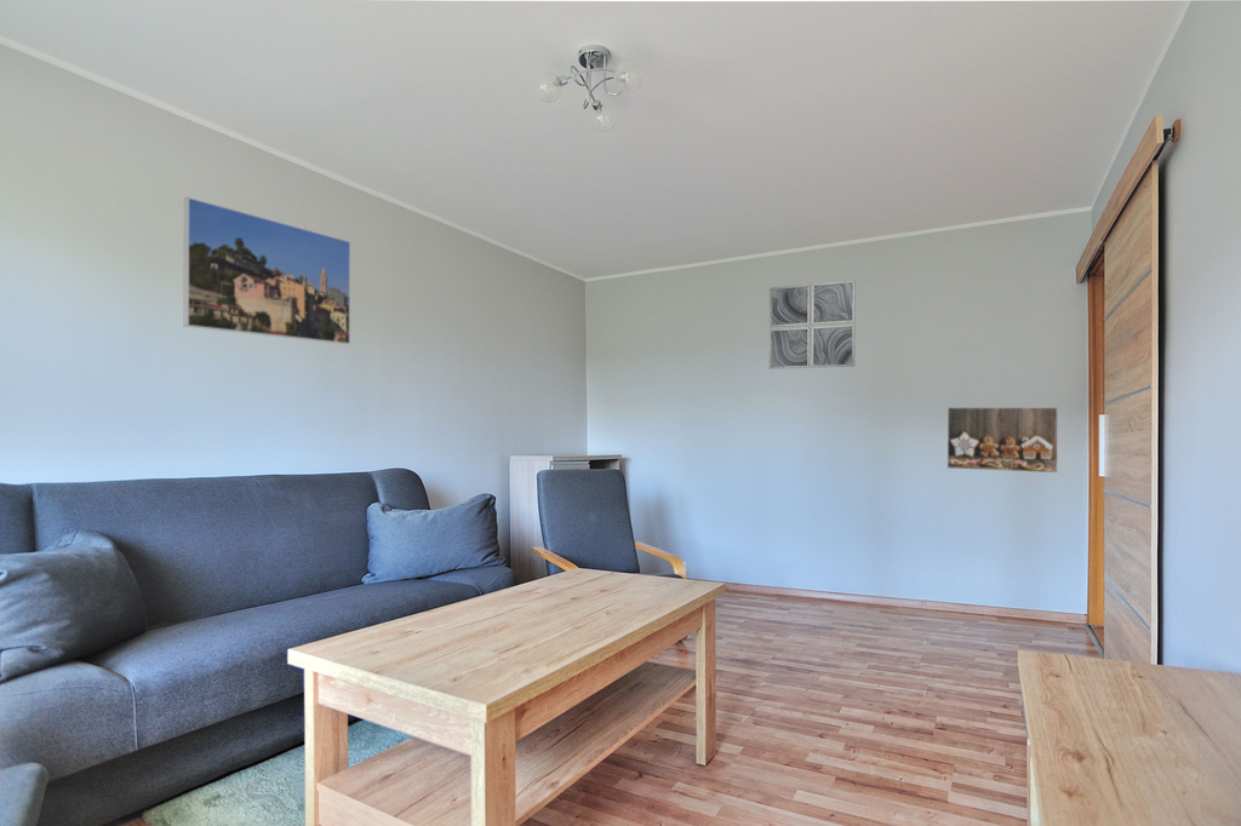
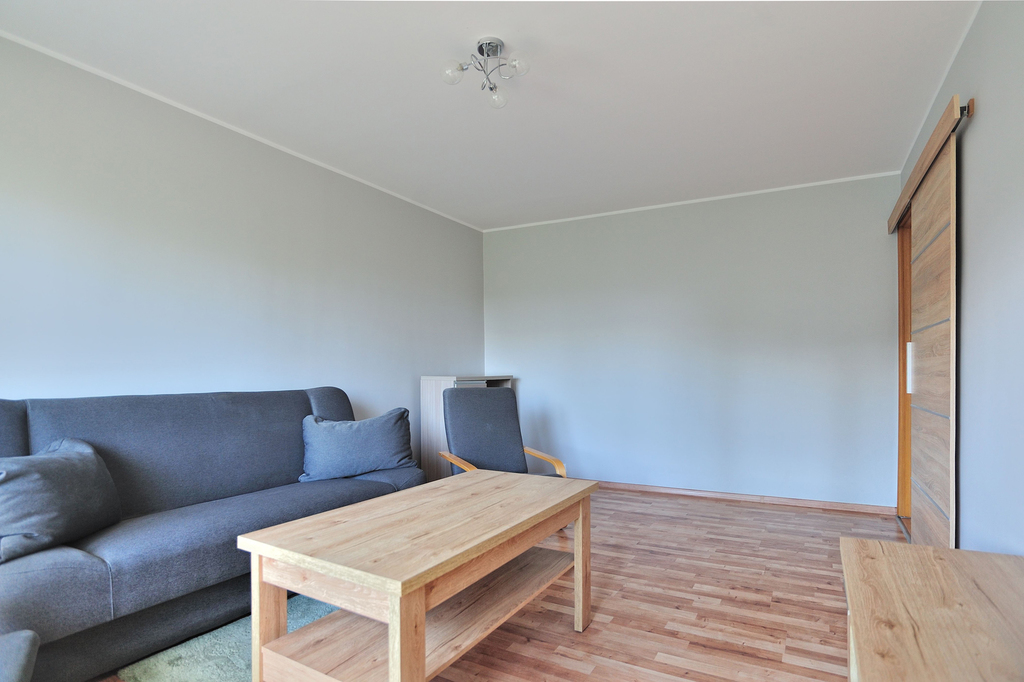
- wall art [768,279,857,371]
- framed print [947,406,1059,475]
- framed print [183,196,351,345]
